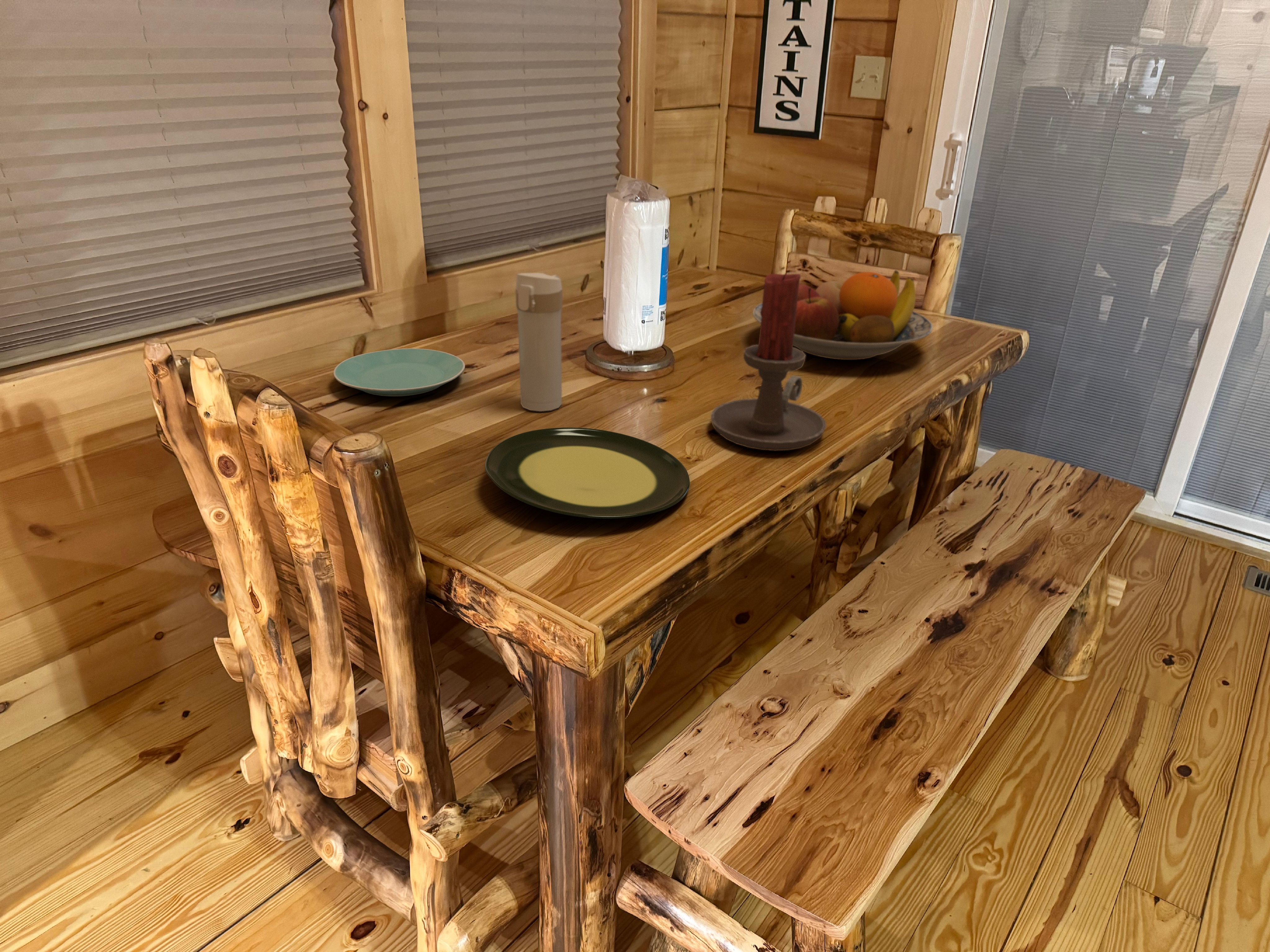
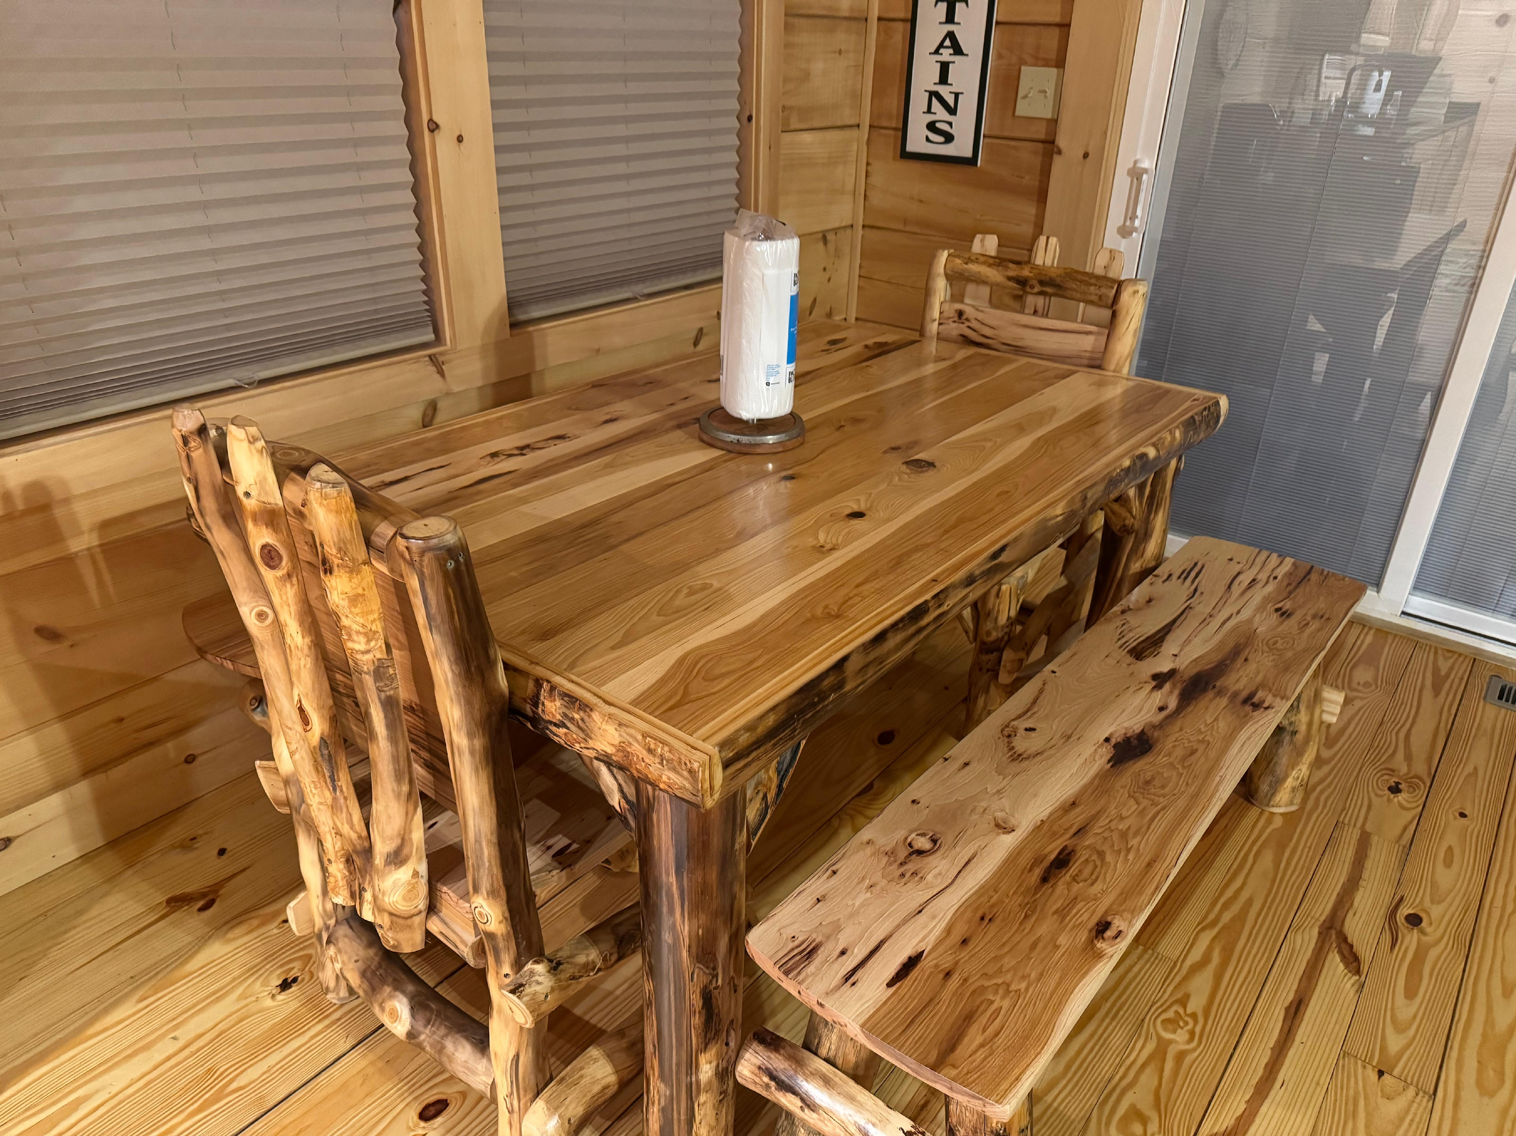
- plate [485,427,690,519]
- fruit bowl [753,270,933,360]
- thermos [515,272,563,412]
- plate [333,348,465,397]
- candle holder [710,273,827,451]
